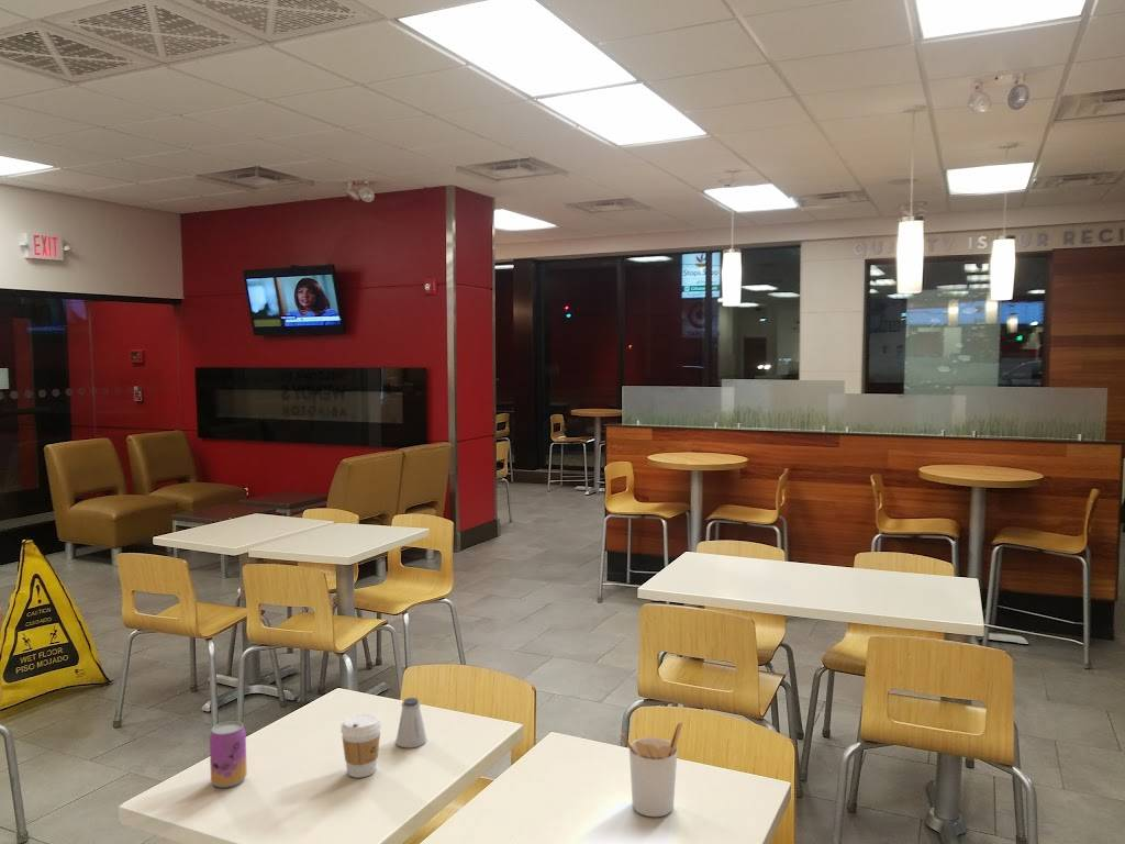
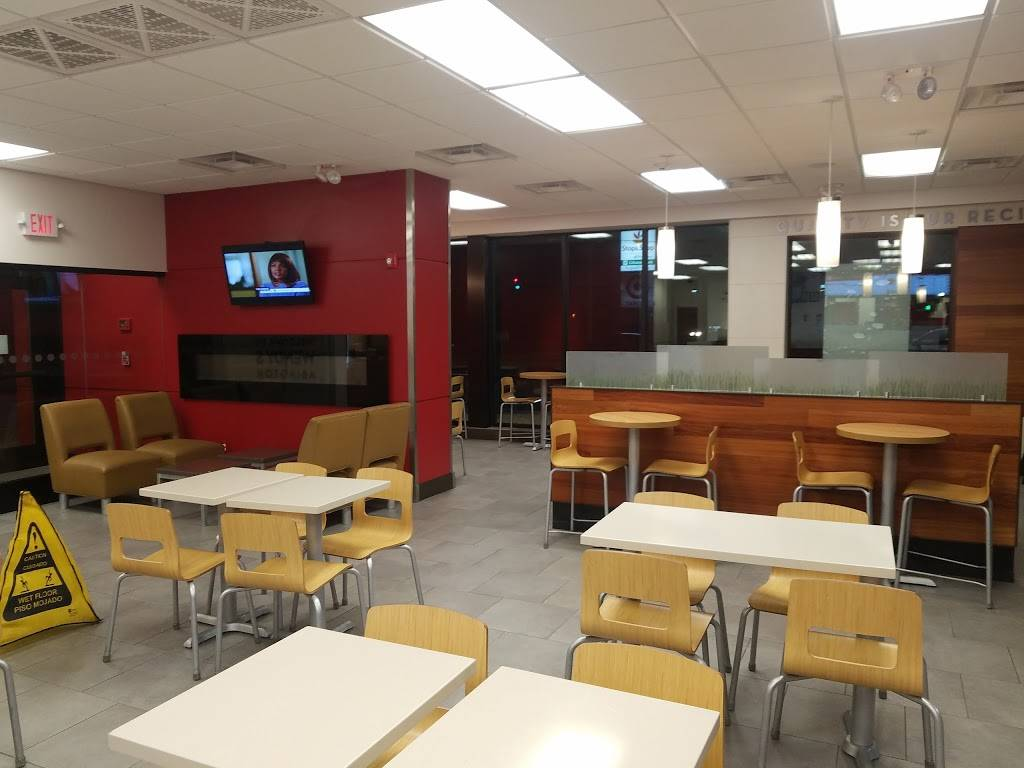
- utensil holder [619,720,683,818]
- beverage can [209,720,248,789]
- saltshaker [394,697,427,748]
- coffee cup [339,712,382,779]
